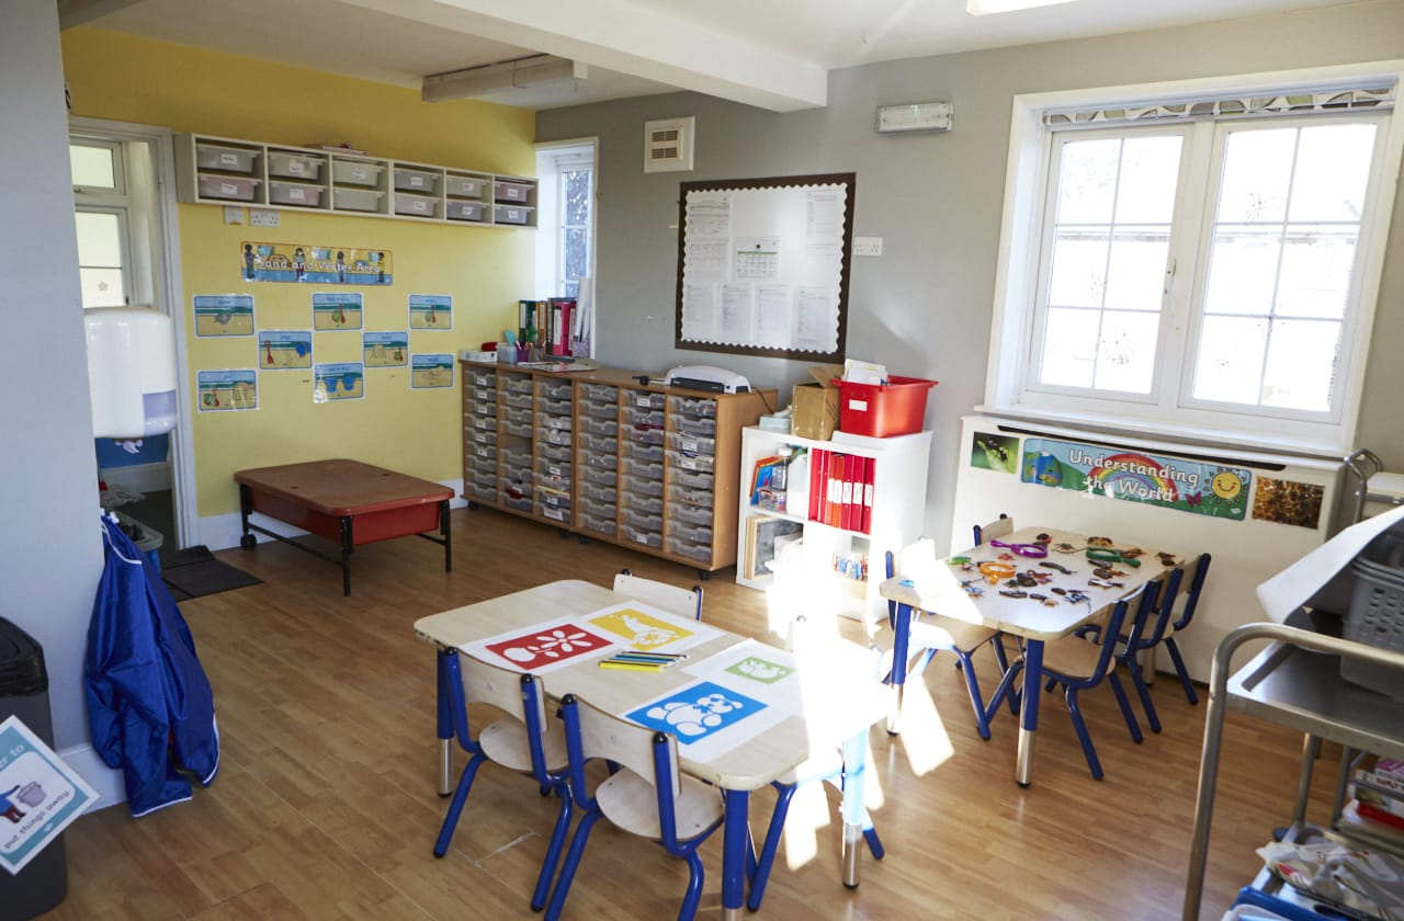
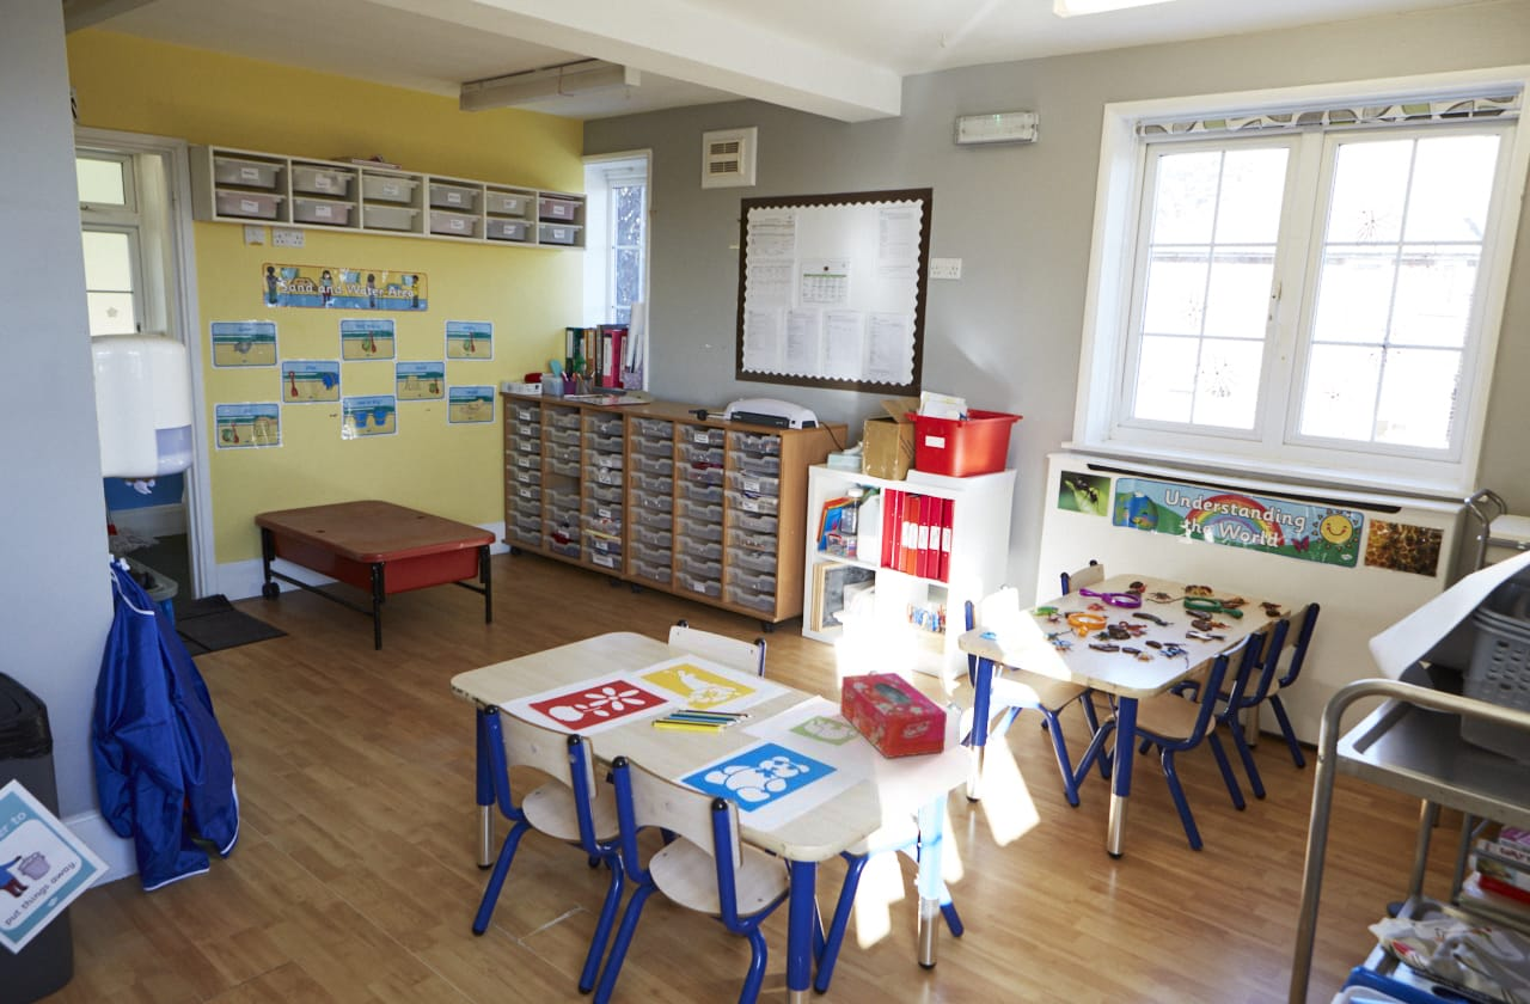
+ tissue box [839,672,948,759]
